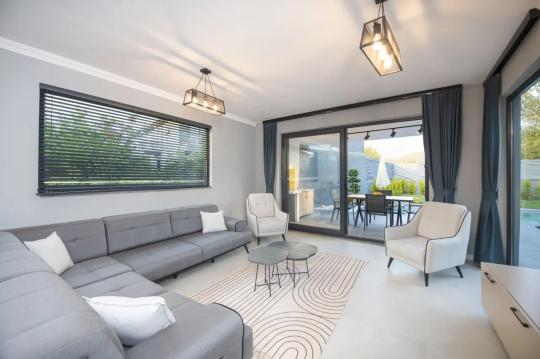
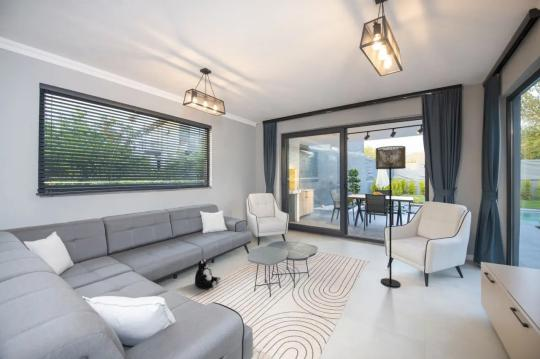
+ plush toy [194,258,222,289]
+ floor lamp [375,145,407,288]
